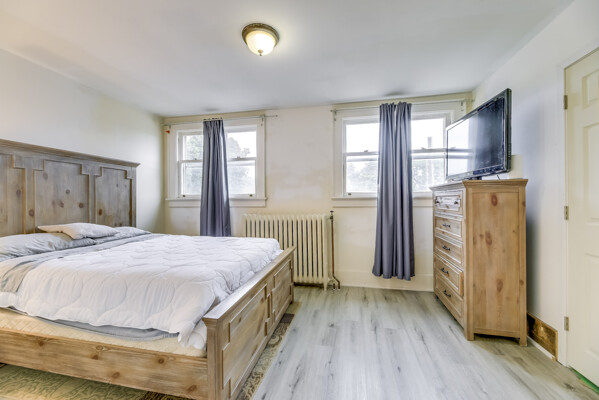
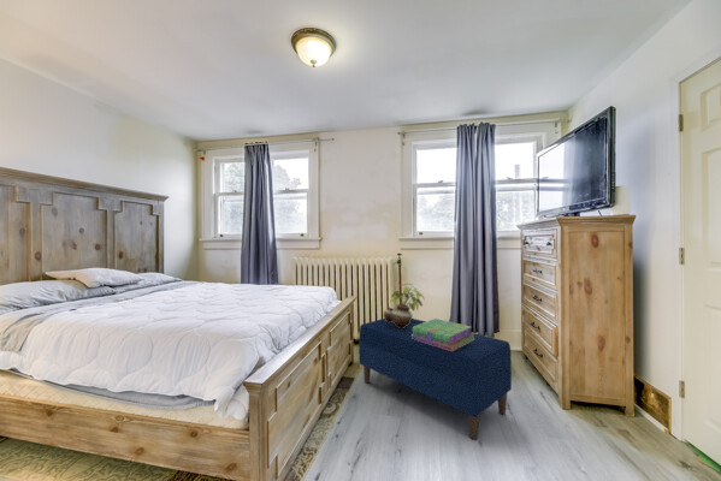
+ stack of books [412,317,474,351]
+ bench [357,317,513,441]
+ potted plant [383,283,426,328]
